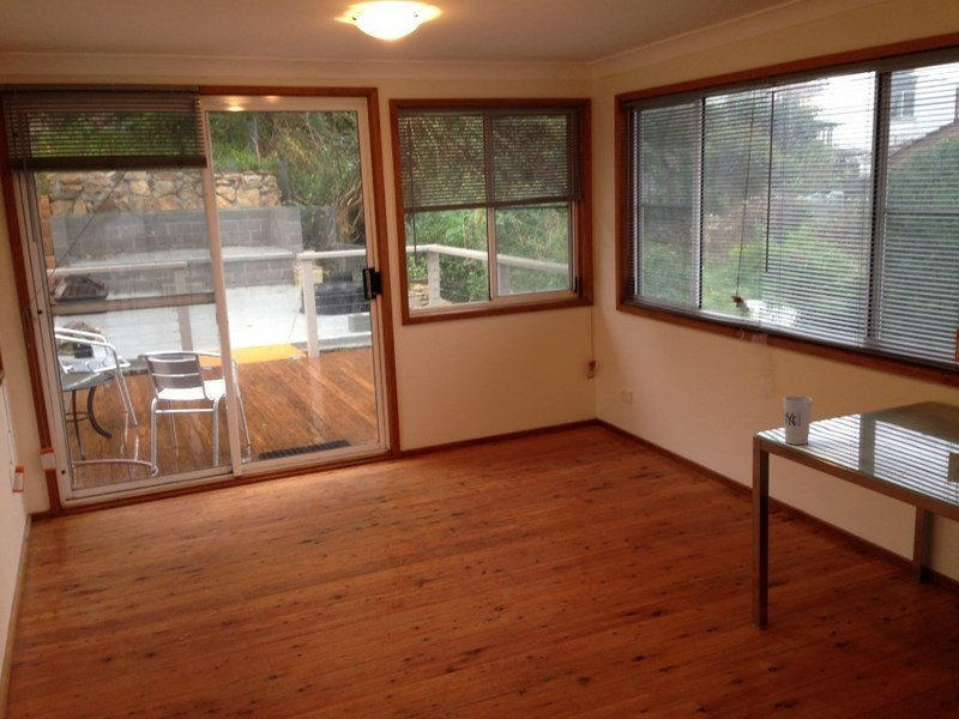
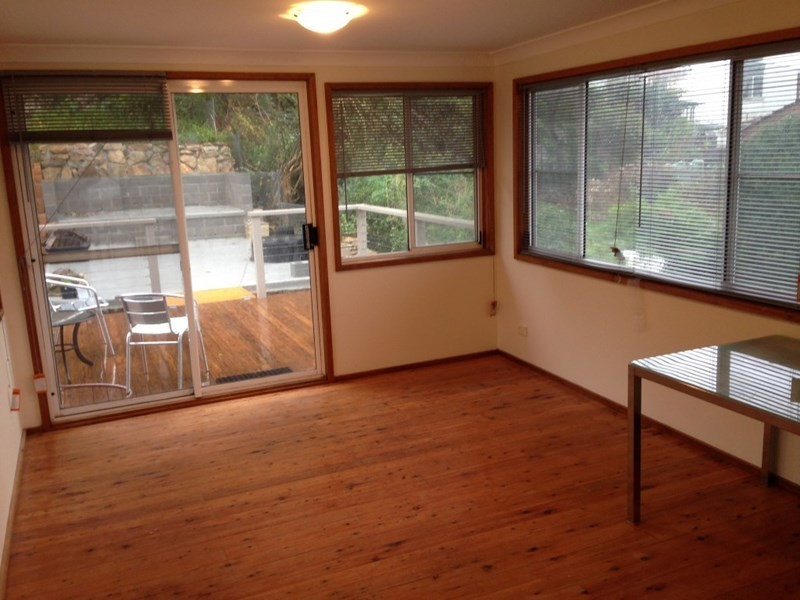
- cup [782,394,813,446]
